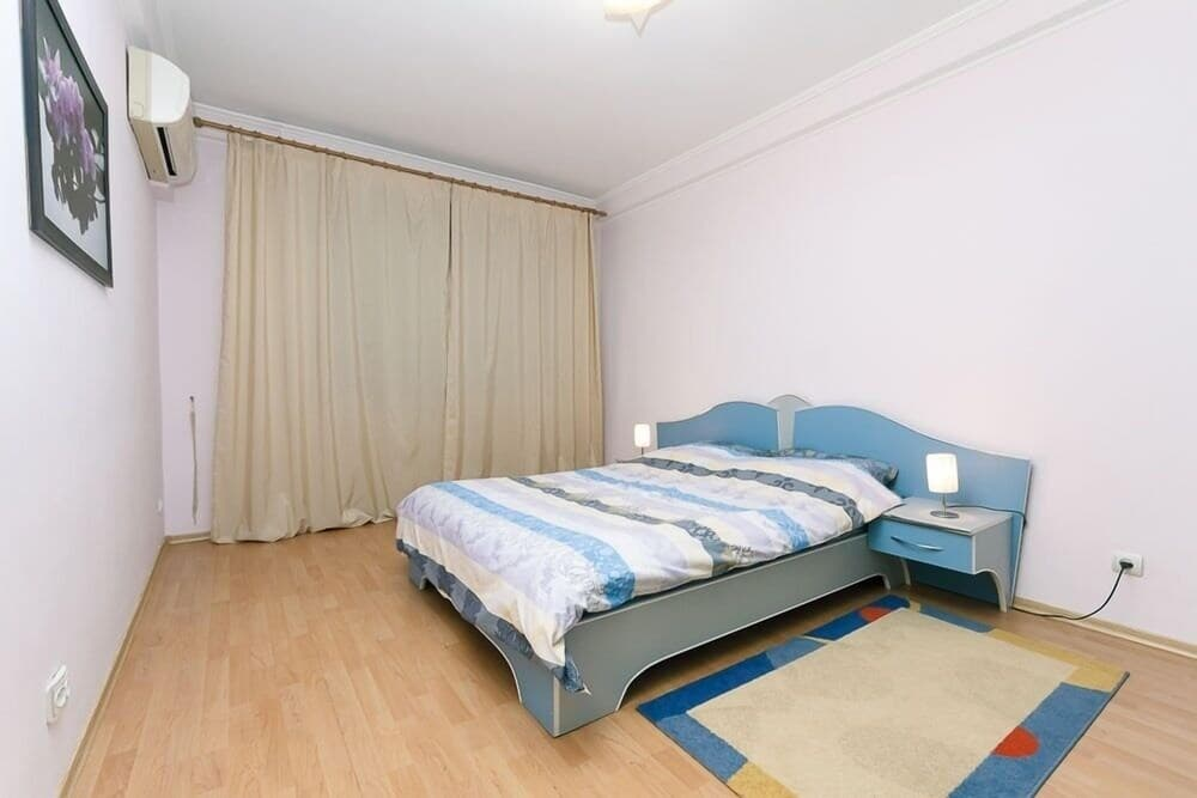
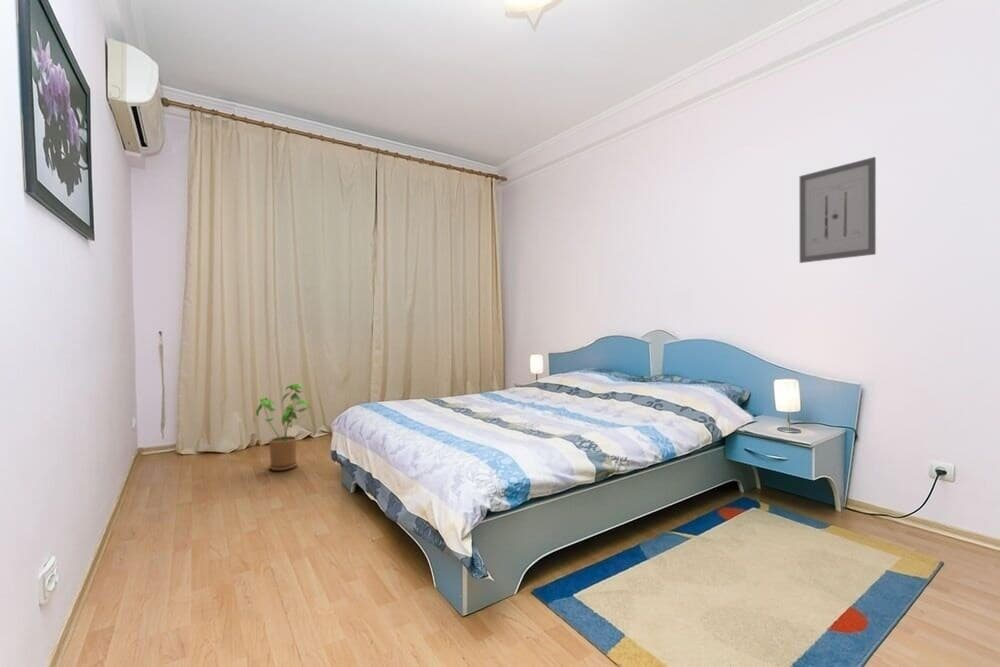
+ house plant [255,382,311,472]
+ wall art [799,156,877,264]
